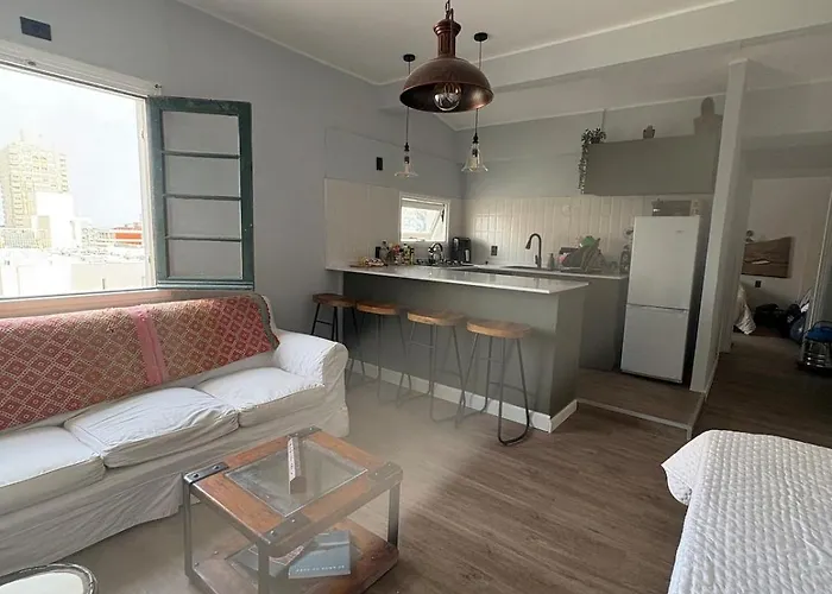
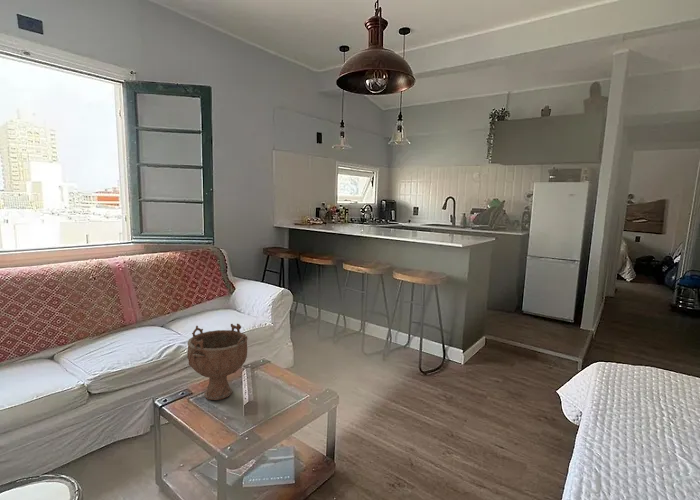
+ decorative bowl [186,323,249,401]
